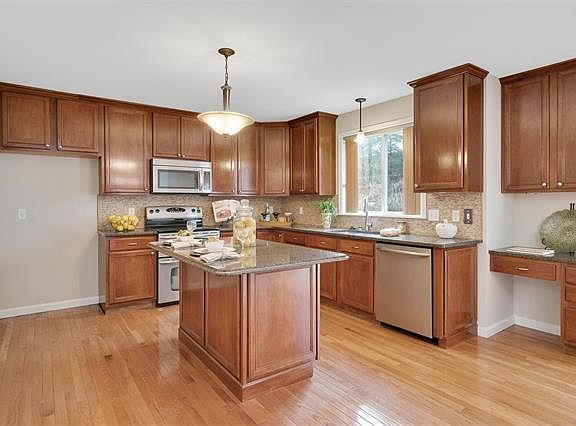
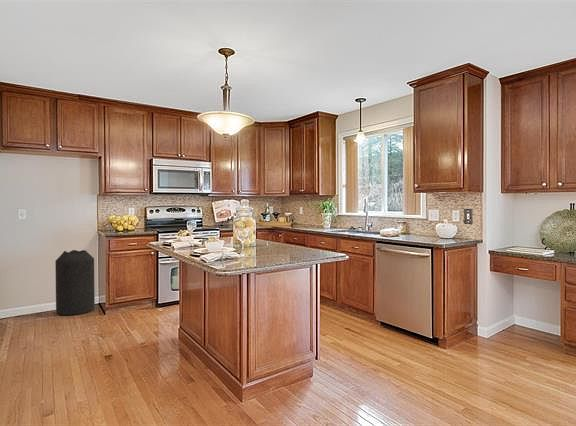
+ trash can [54,249,96,316]
